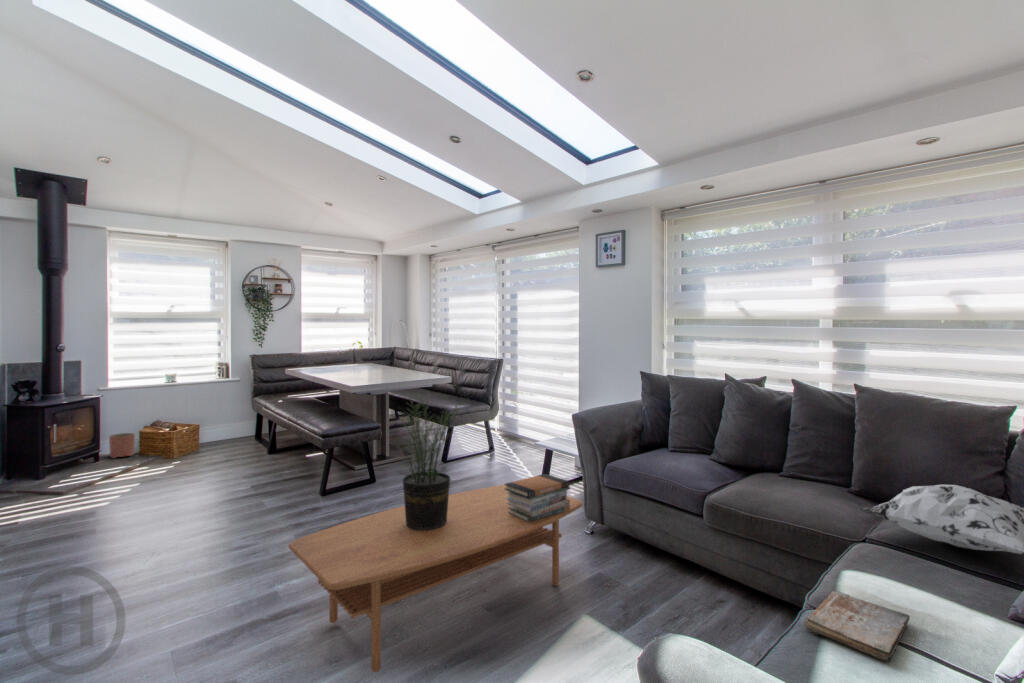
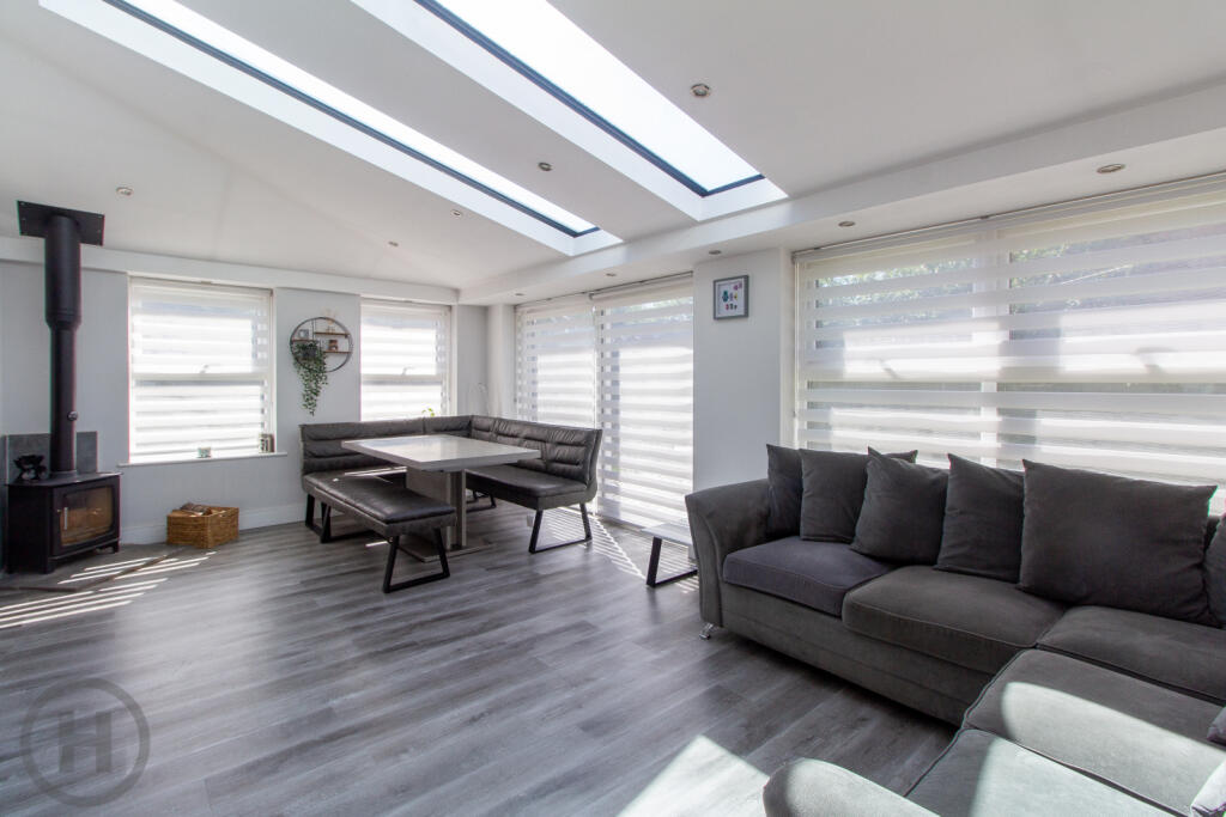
- book [804,590,911,663]
- planter [108,432,136,459]
- book stack [503,473,571,522]
- coffee table [288,484,584,673]
- decorative pillow [857,484,1024,555]
- potted plant [389,387,474,531]
